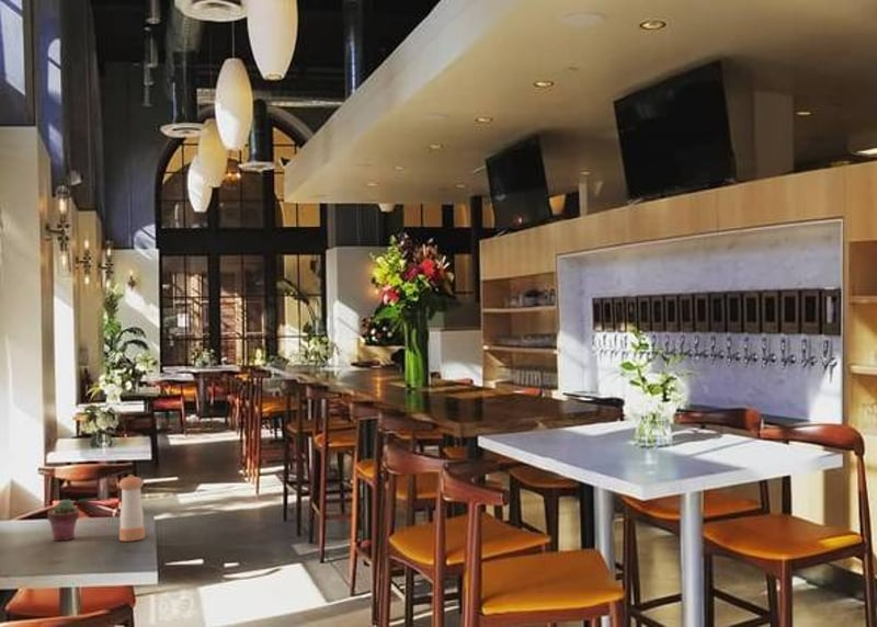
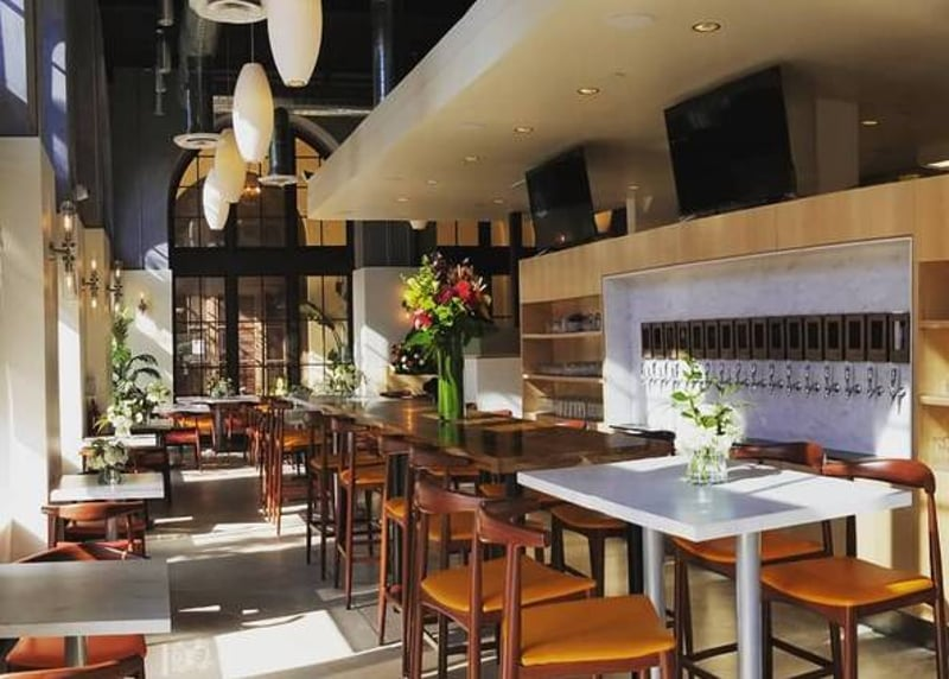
- potted succulent [46,498,81,542]
- pepper shaker [117,474,146,543]
